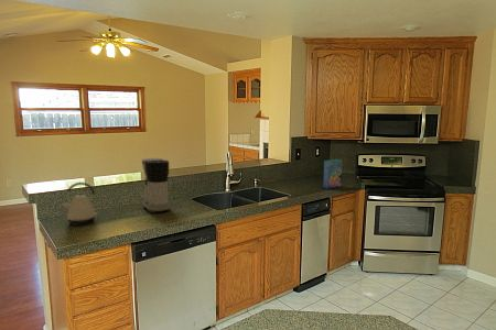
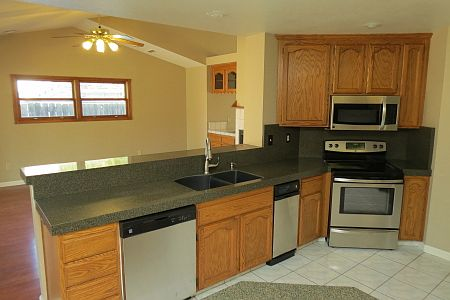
- coffee maker [141,157,171,215]
- kettle [61,182,99,227]
- cereal box [322,158,343,190]
